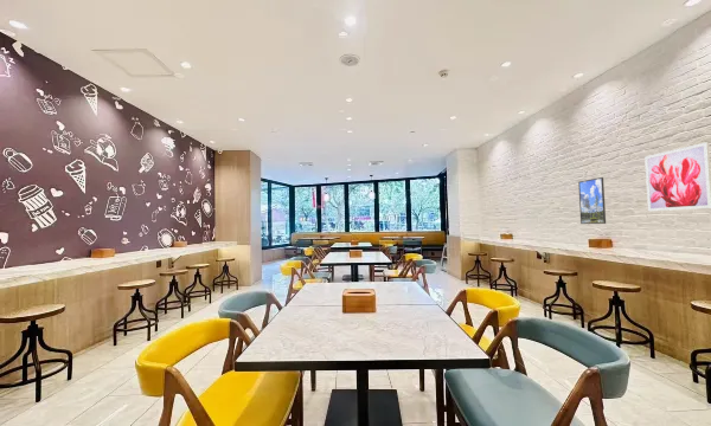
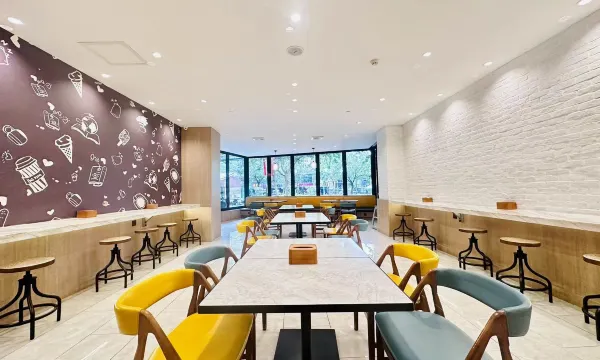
- wall art [643,141,711,212]
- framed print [577,176,607,225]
